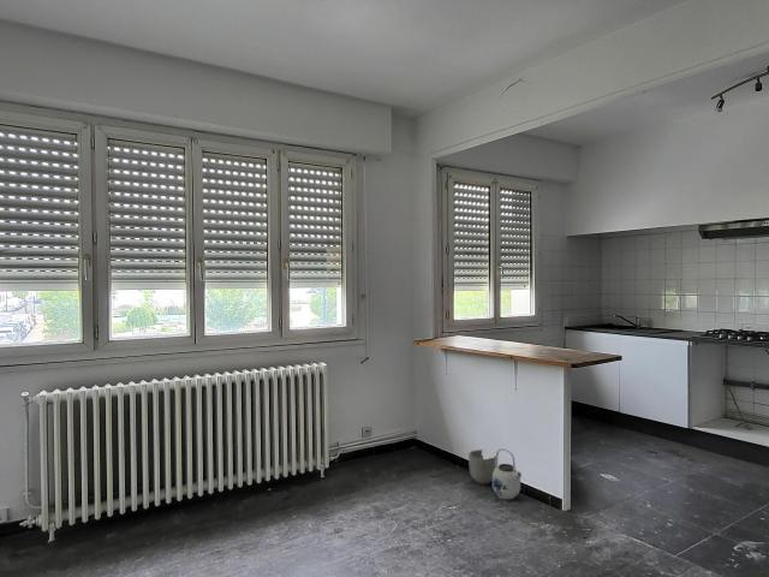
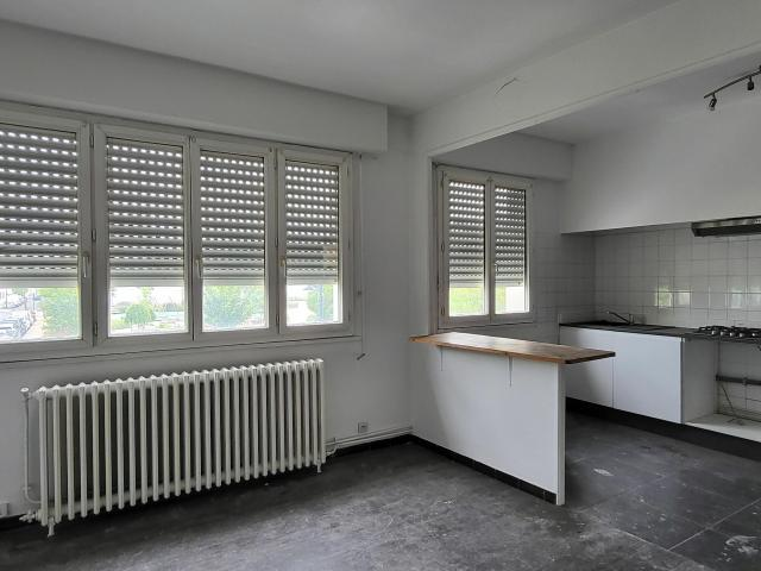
- planter [467,448,496,486]
- teapot [491,447,523,500]
